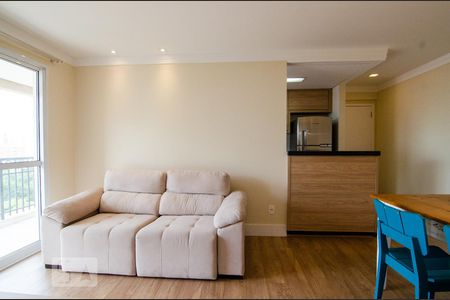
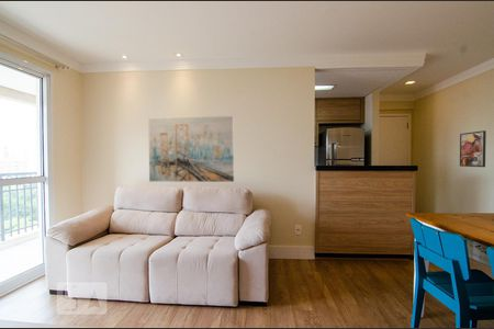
+ wall art [147,115,235,183]
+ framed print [459,129,487,168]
